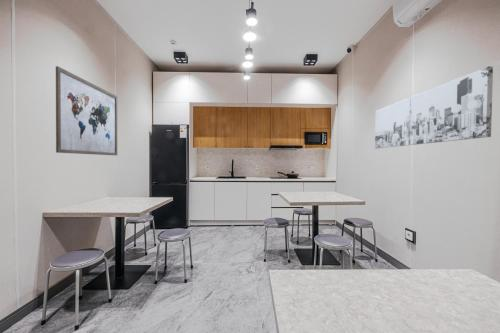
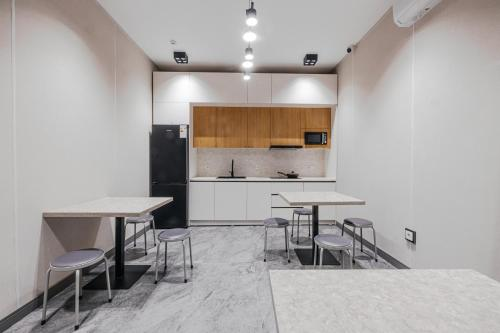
- wall art [55,65,118,156]
- wall art [374,65,494,150]
